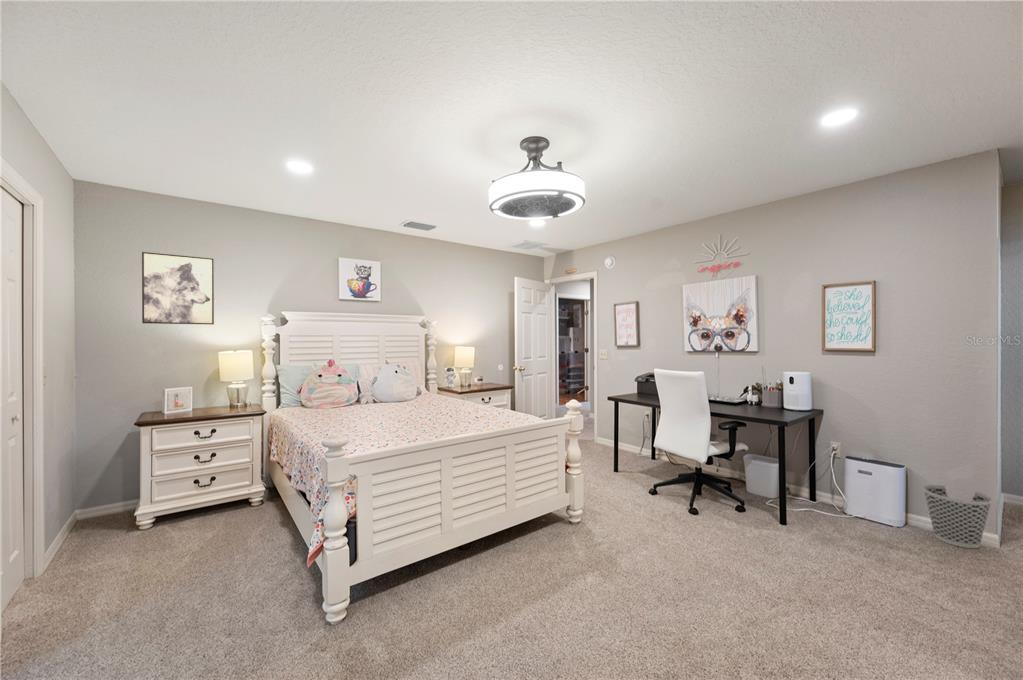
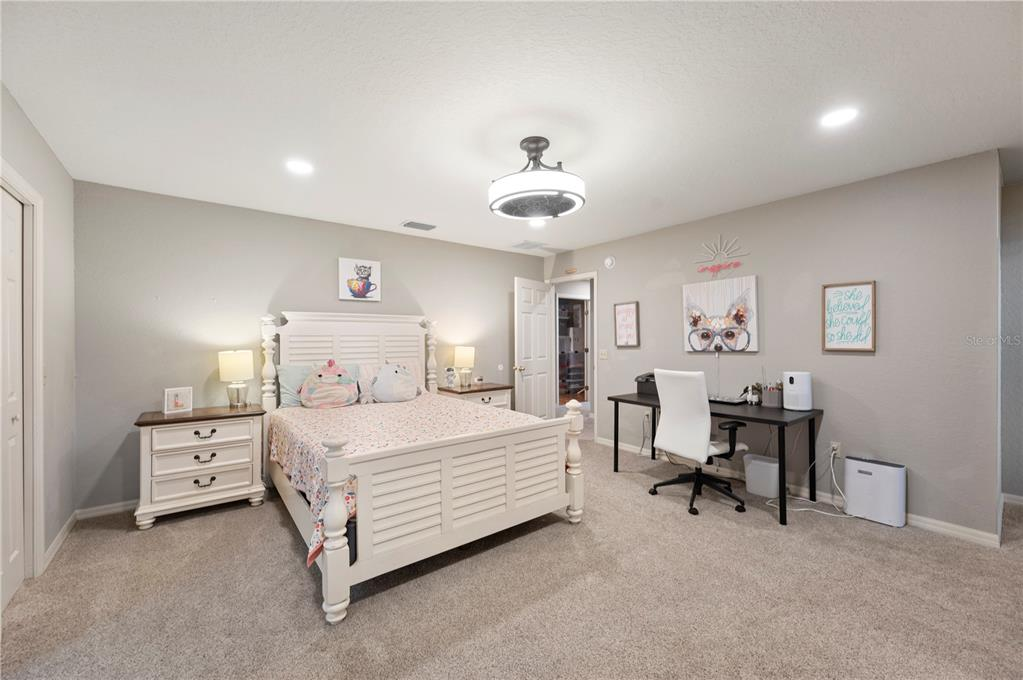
- wall art [141,251,215,325]
- wastebasket [921,484,994,549]
